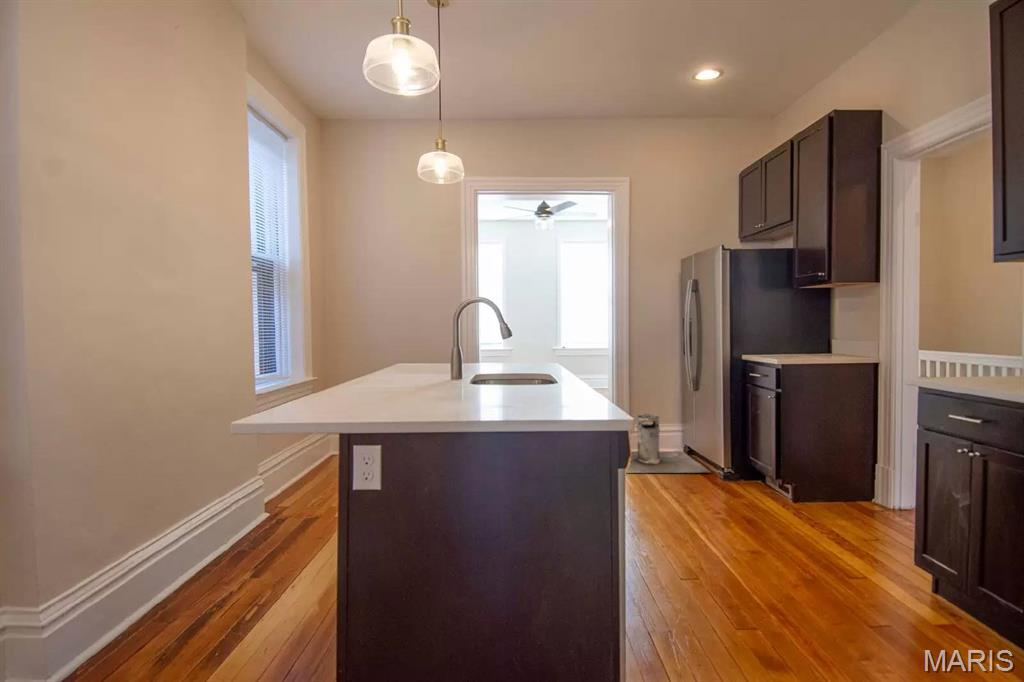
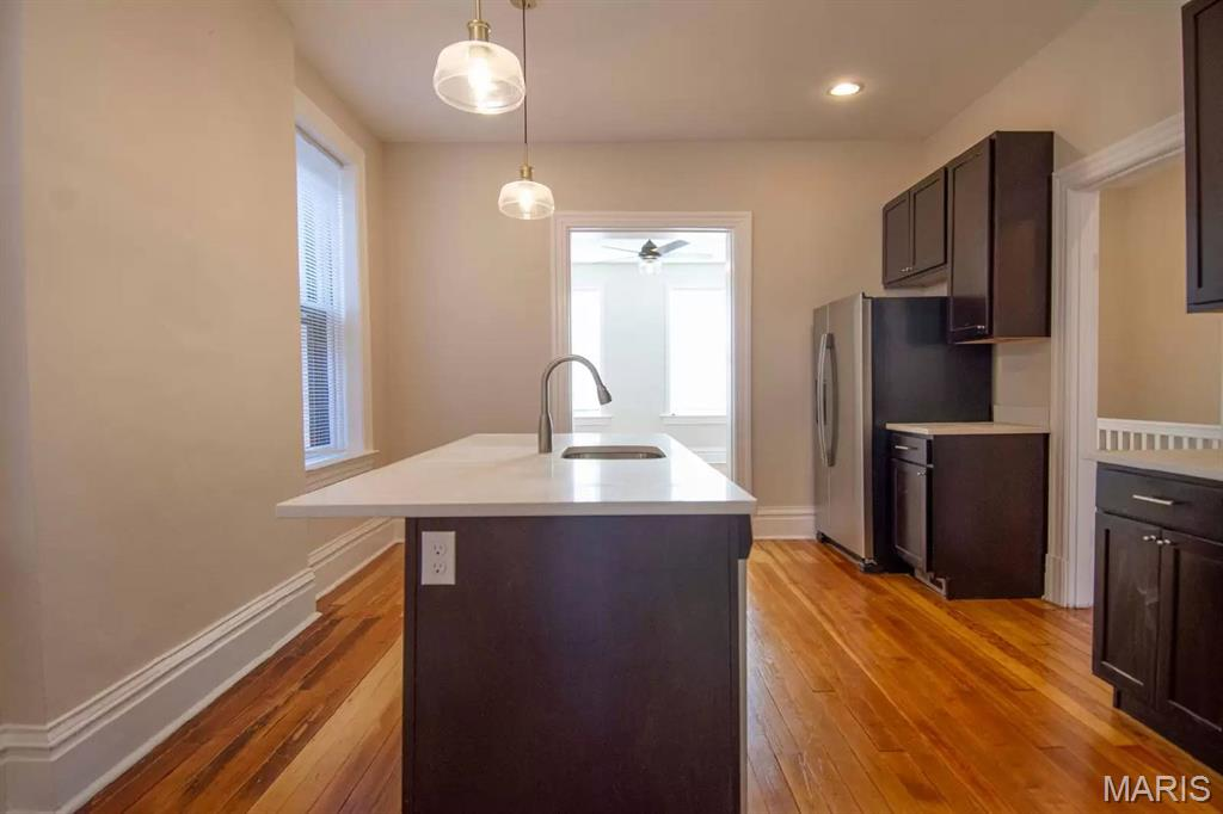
- trash can [625,412,711,474]
